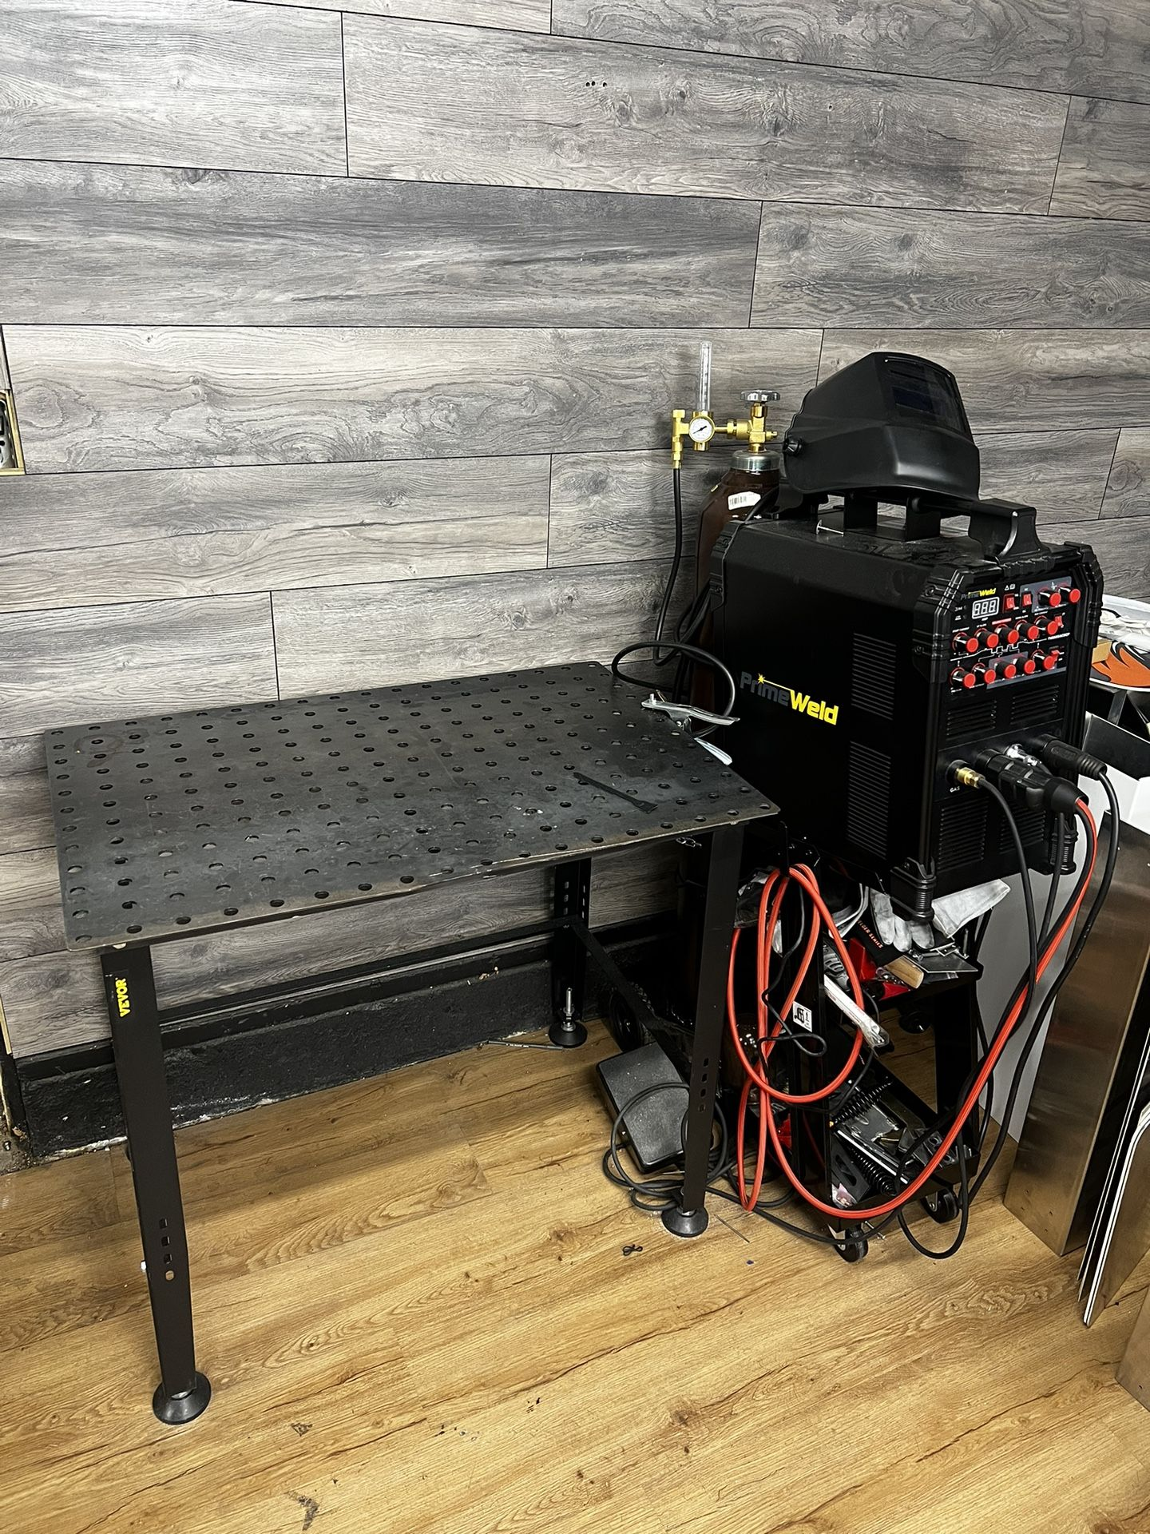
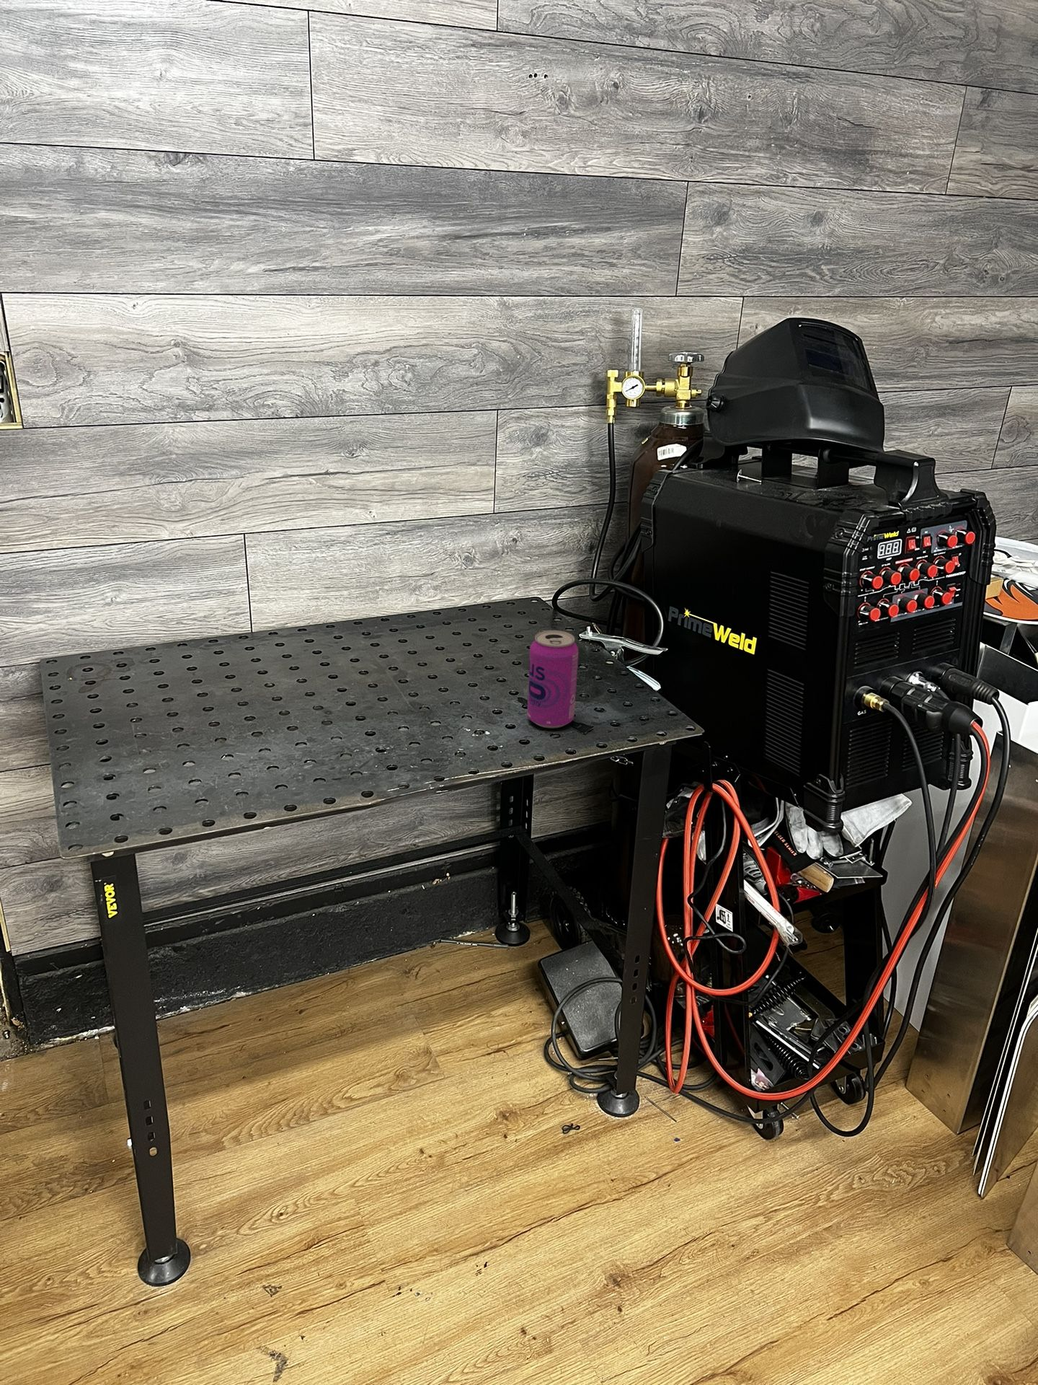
+ beverage can [527,629,579,728]
